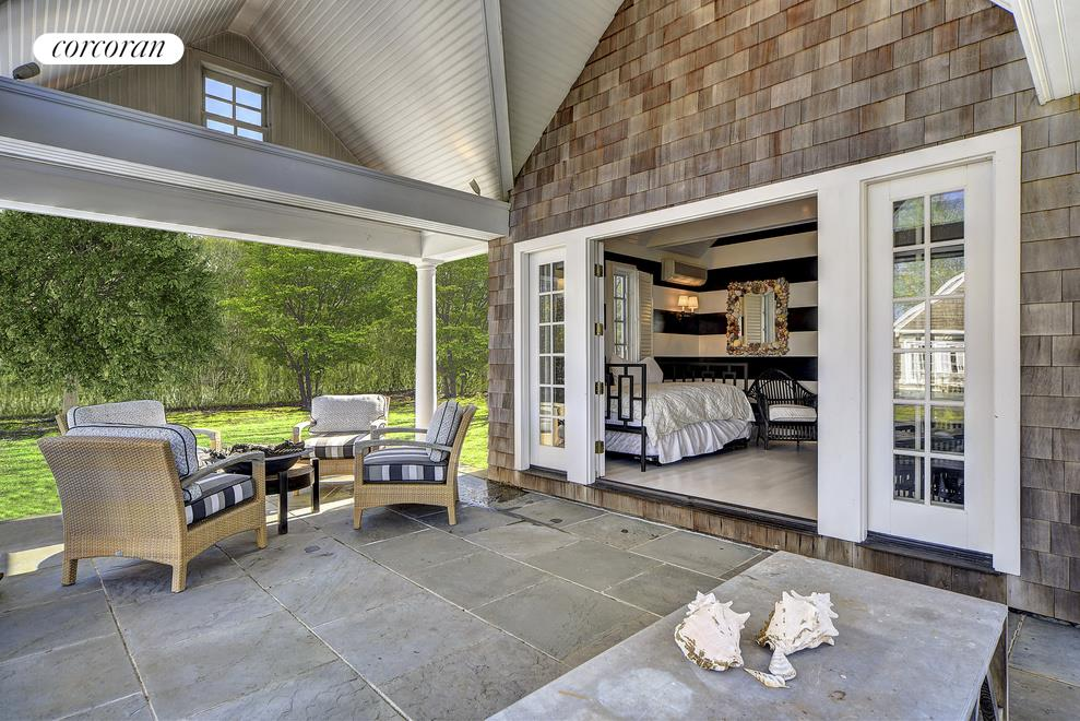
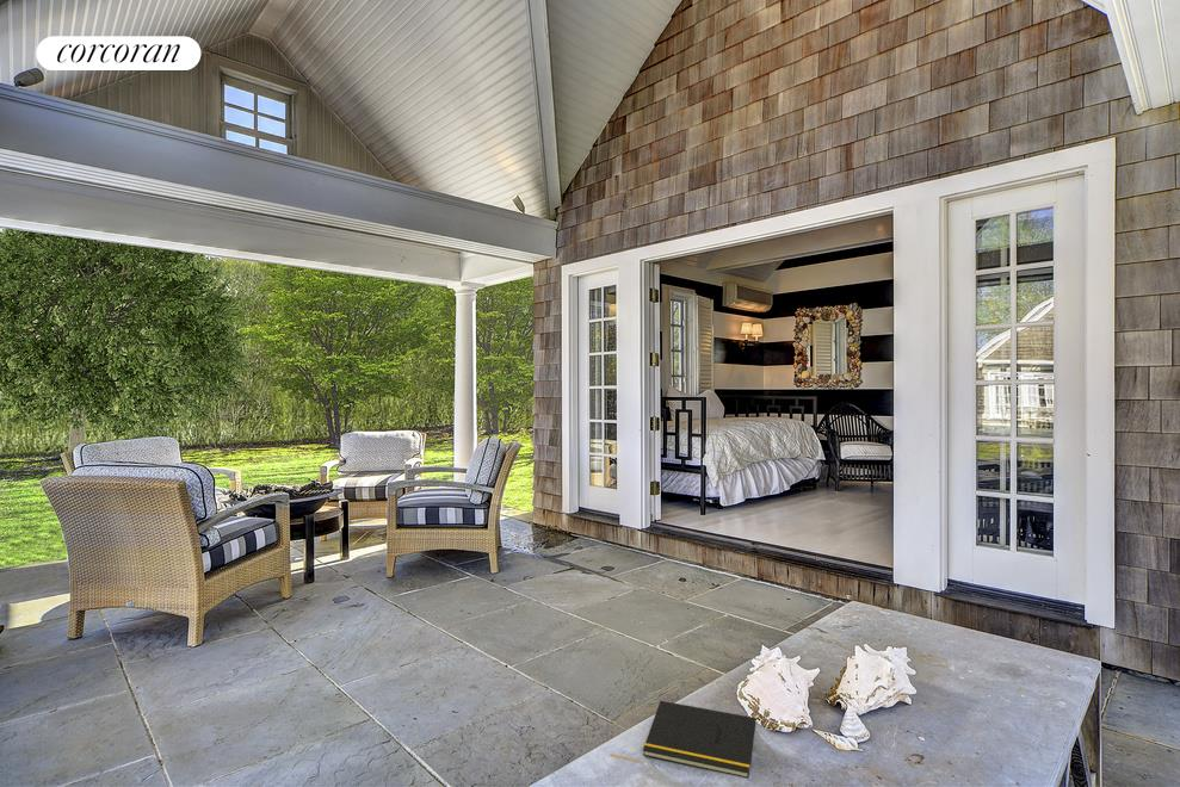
+ notepad [642,700,756,780]
